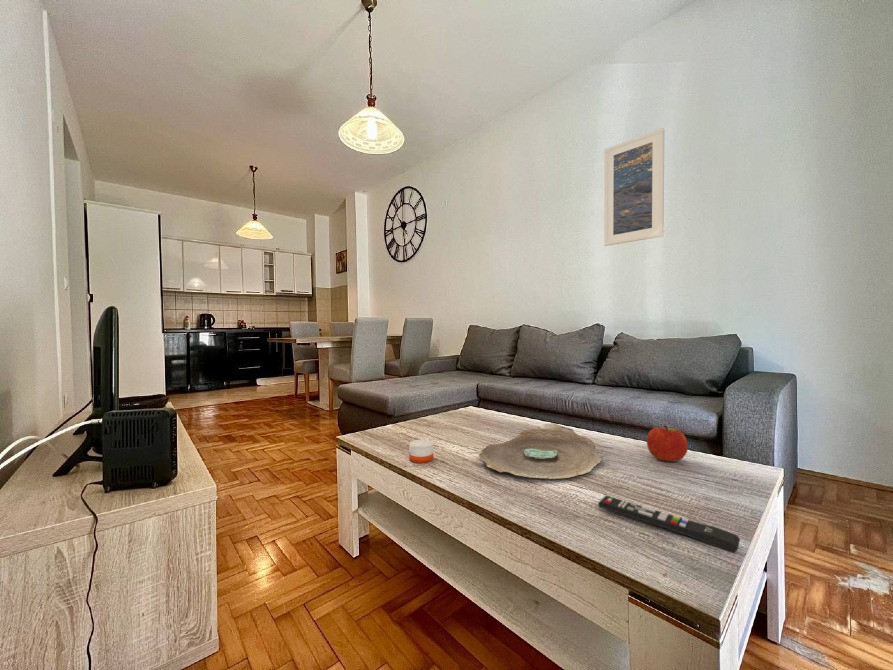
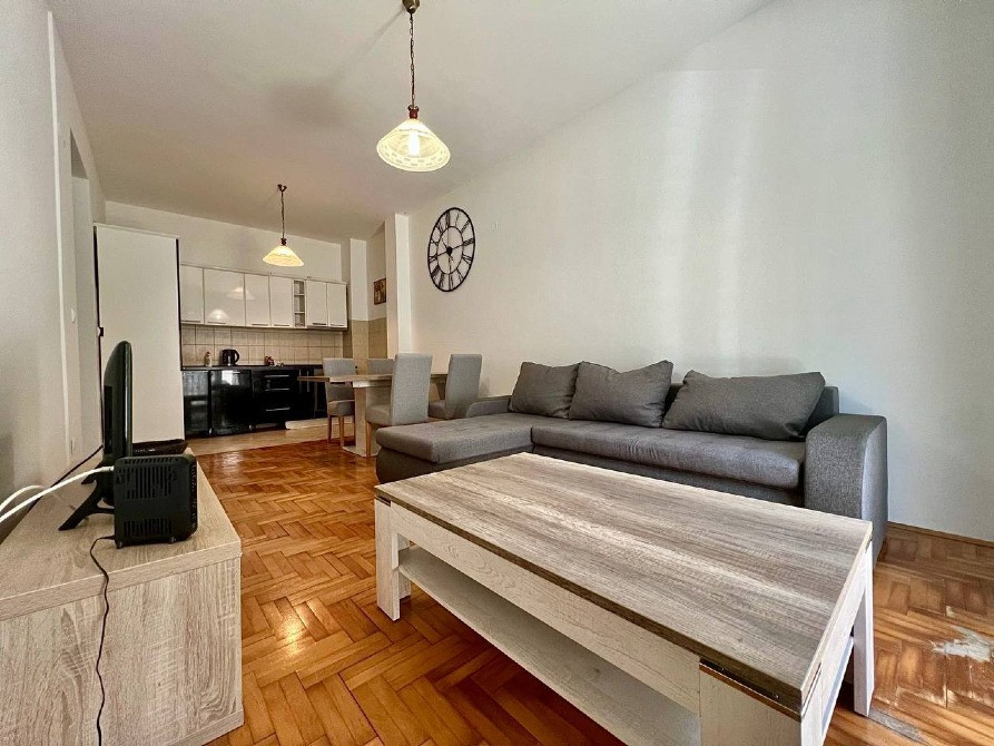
- decorative bowl [478,422,603,480]
- apple [646,425,689,463]
- remote control [597,494,741,554]
- candle [408,433,434,464]
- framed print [603,127,665,247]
